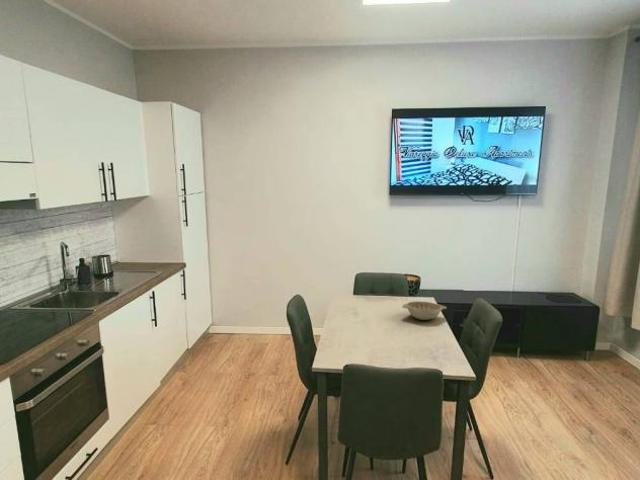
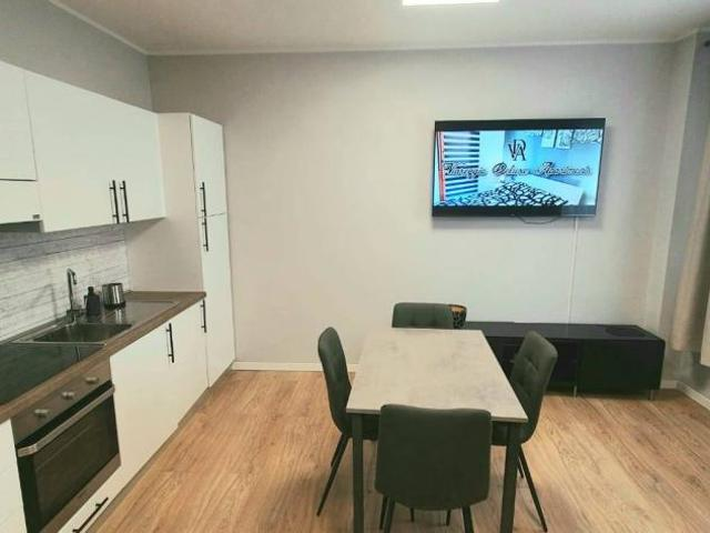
- decorative bowl [401,300,448,321]
